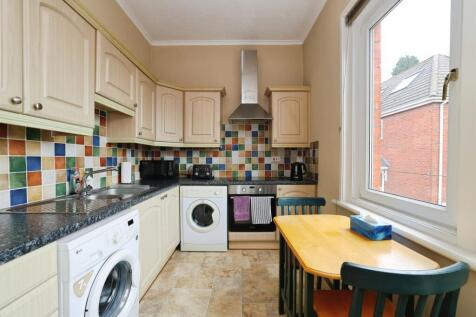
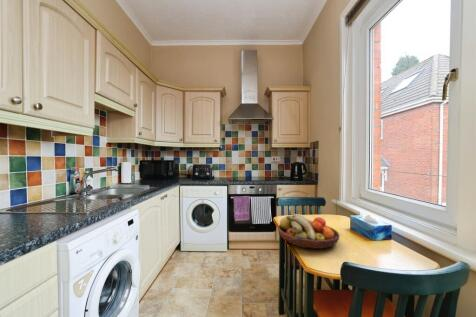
+ fruit bowl [277,213,340,250]
